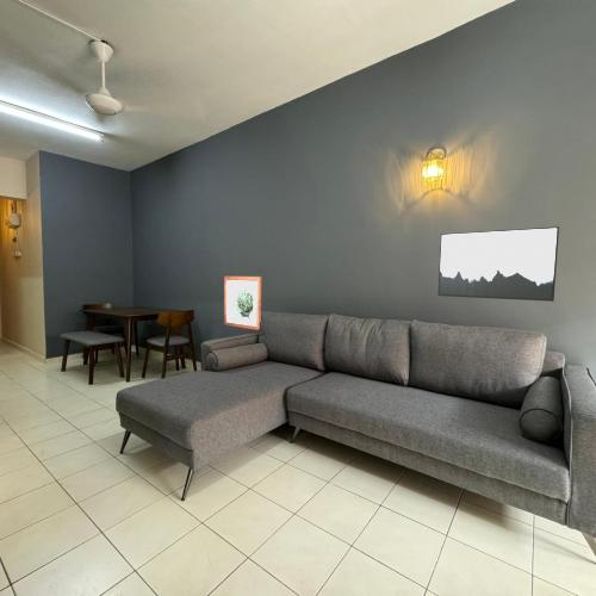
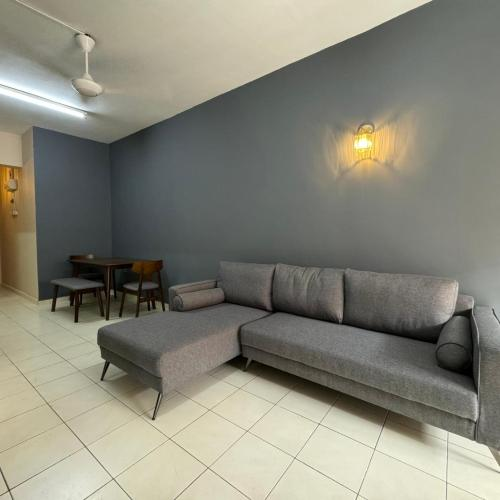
- wall art [223,275,262,331]
- wall art [436,225,560,303]
